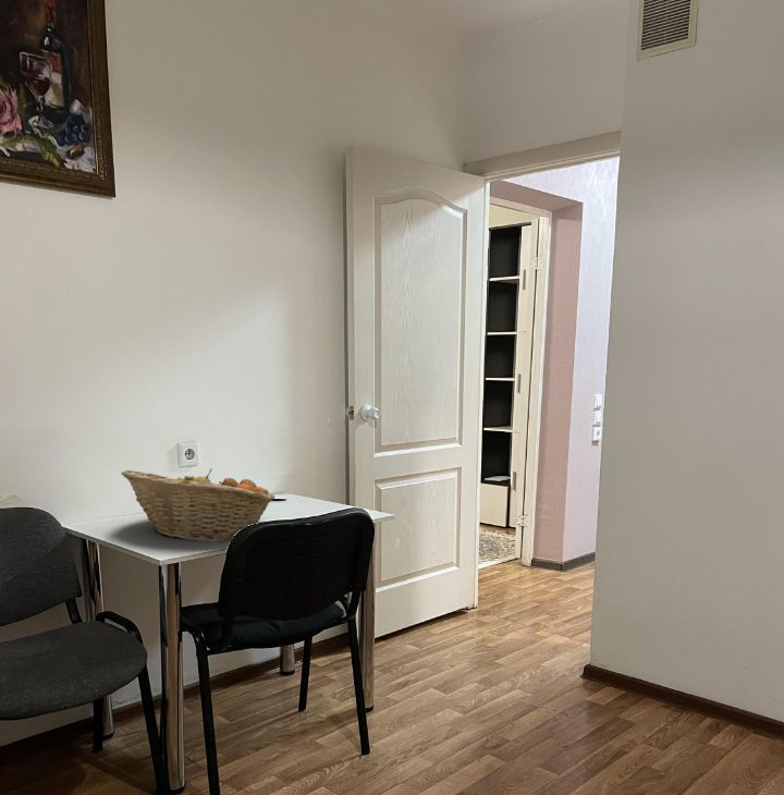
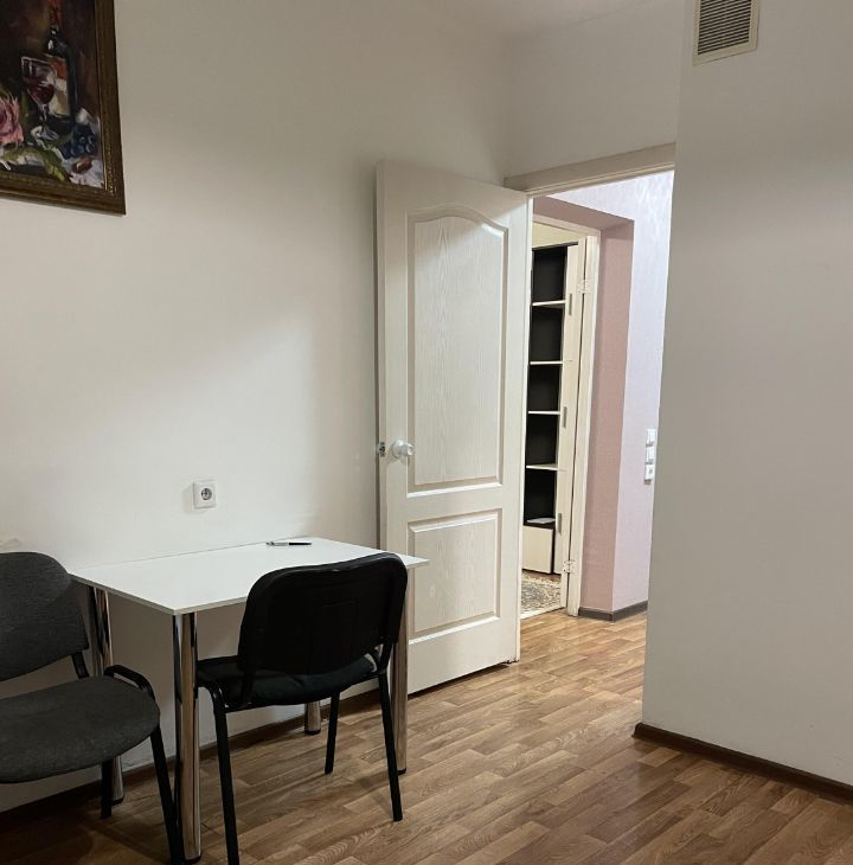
- fruit basket [121,468,277,542]
